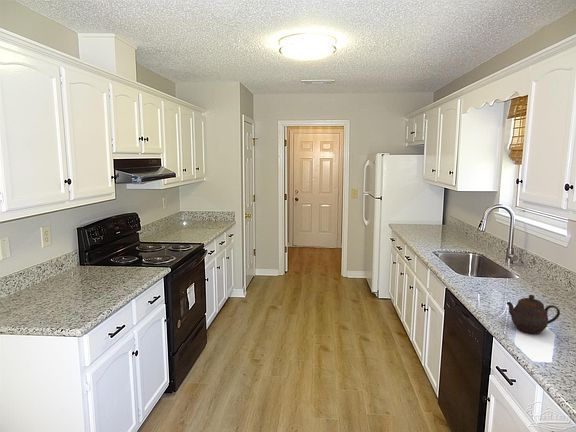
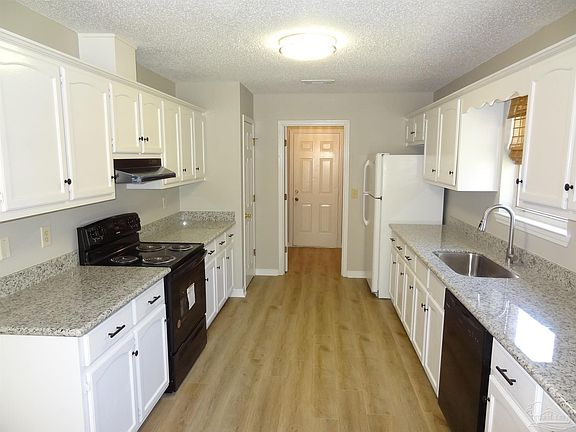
- teapot [506,294,561,335]
